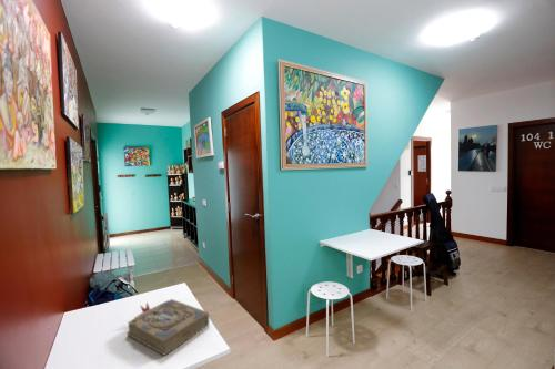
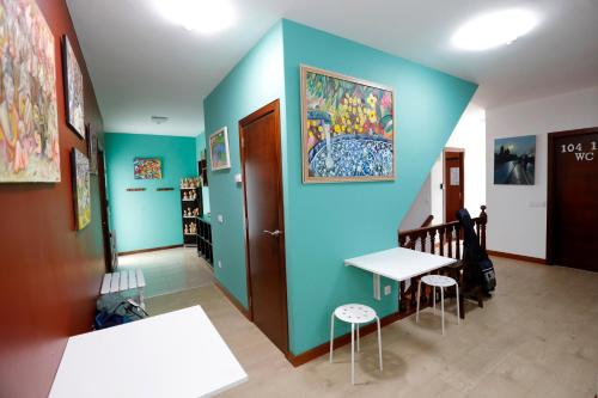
- book [125,298,210,357]
